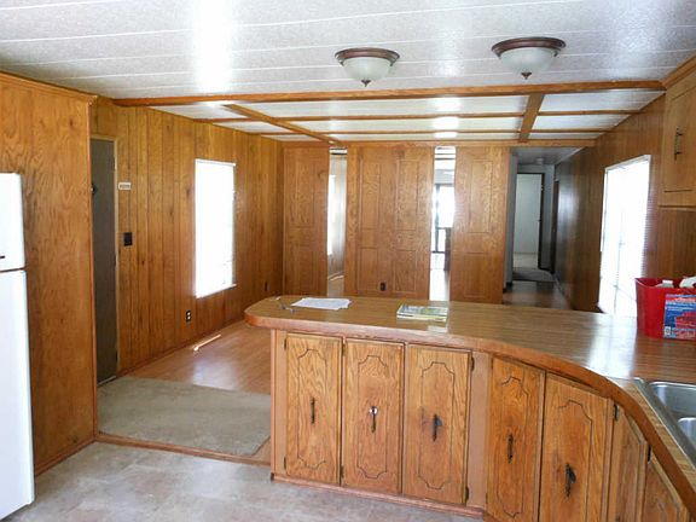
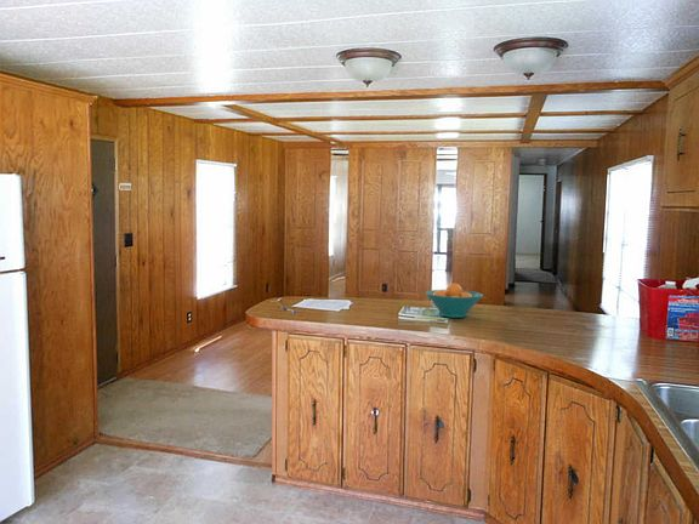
+ fruit bowl [425,281,484,319]
